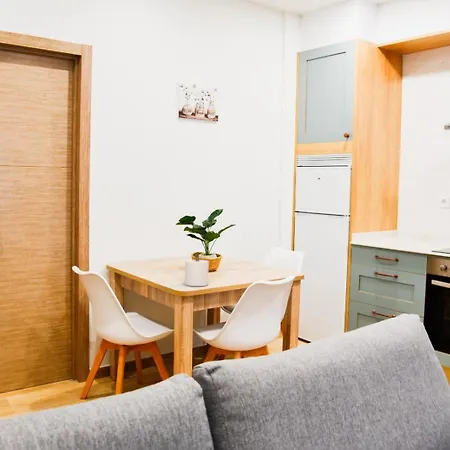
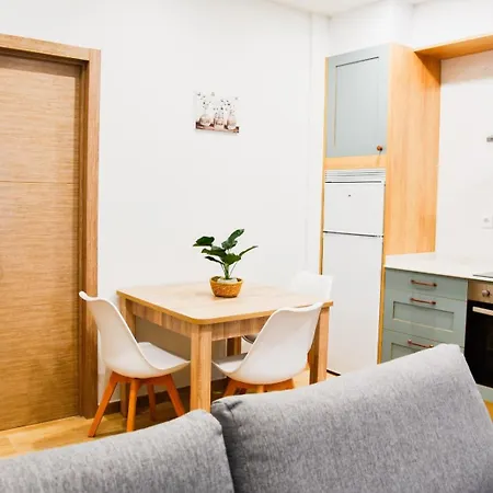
- candle [184,254,210,287]
